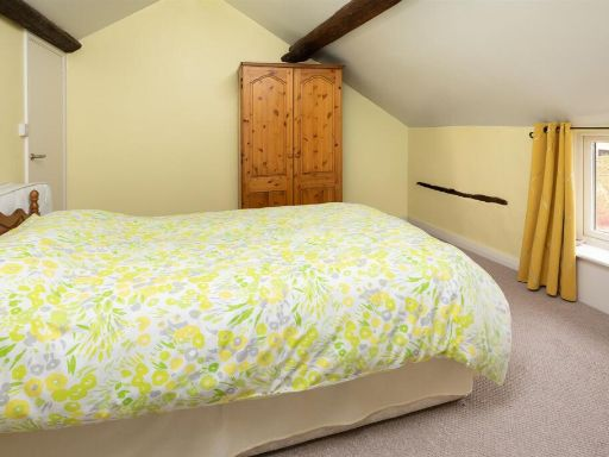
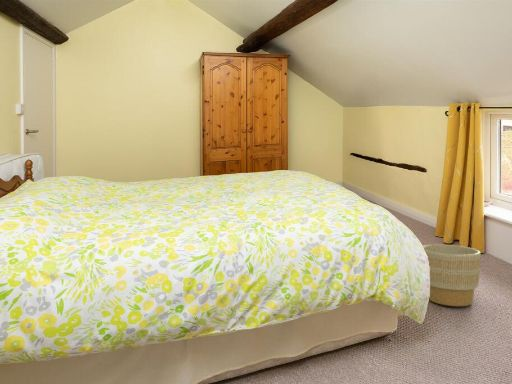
+ planter [422,243,481,307]
